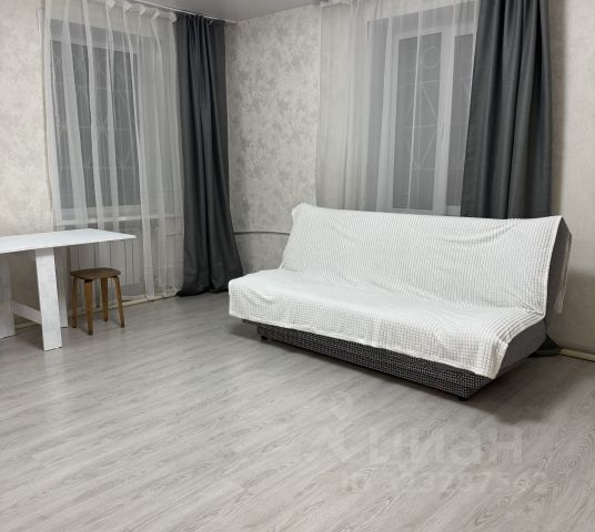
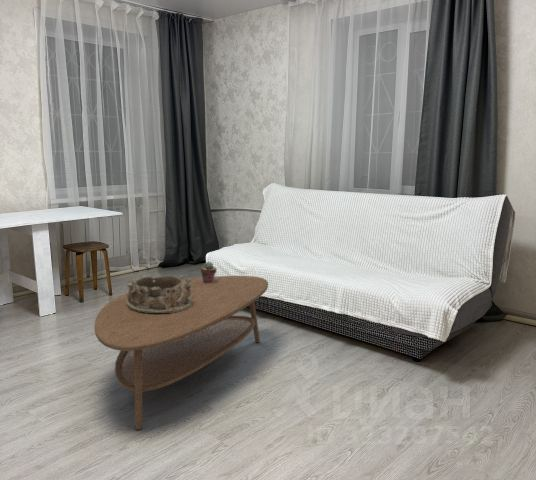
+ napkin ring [126,274,192,313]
+ potted succulent [200,261,218,284]
+ coffee table [93,275,269,431]
